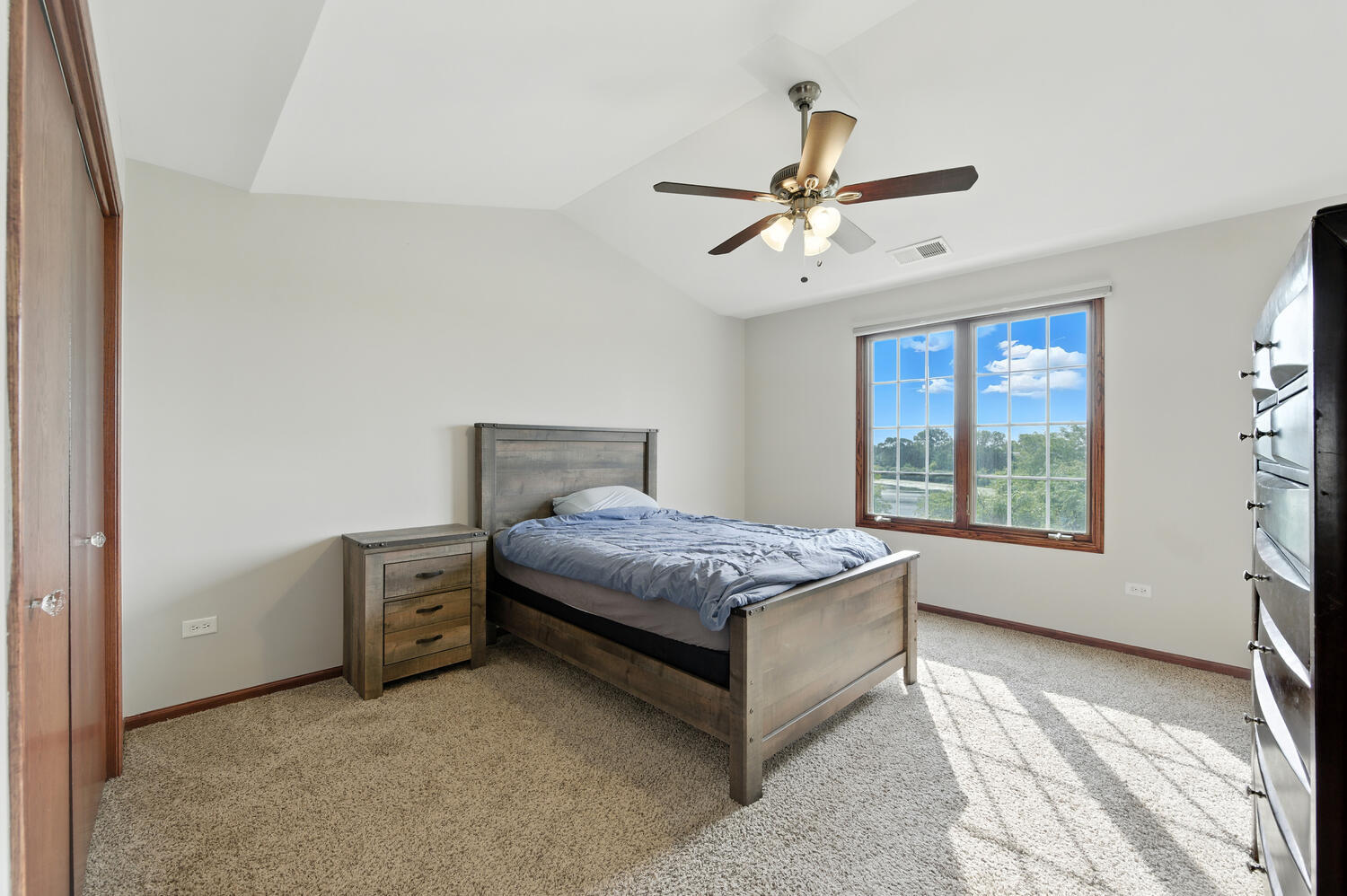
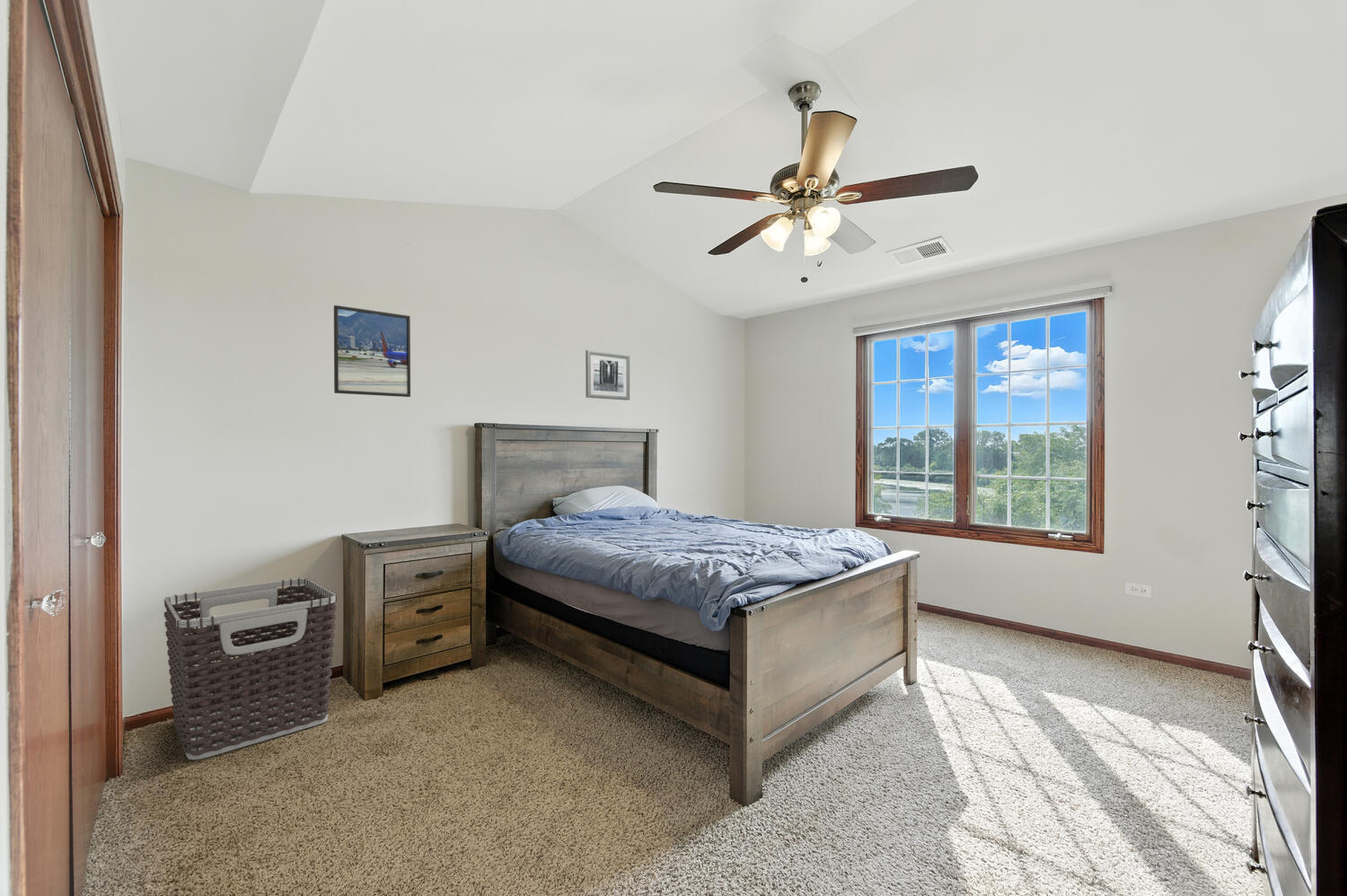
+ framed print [333,304,411,398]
+ wall art [585,349,630,401]
+ clothes hamper [163,577,338,760]
